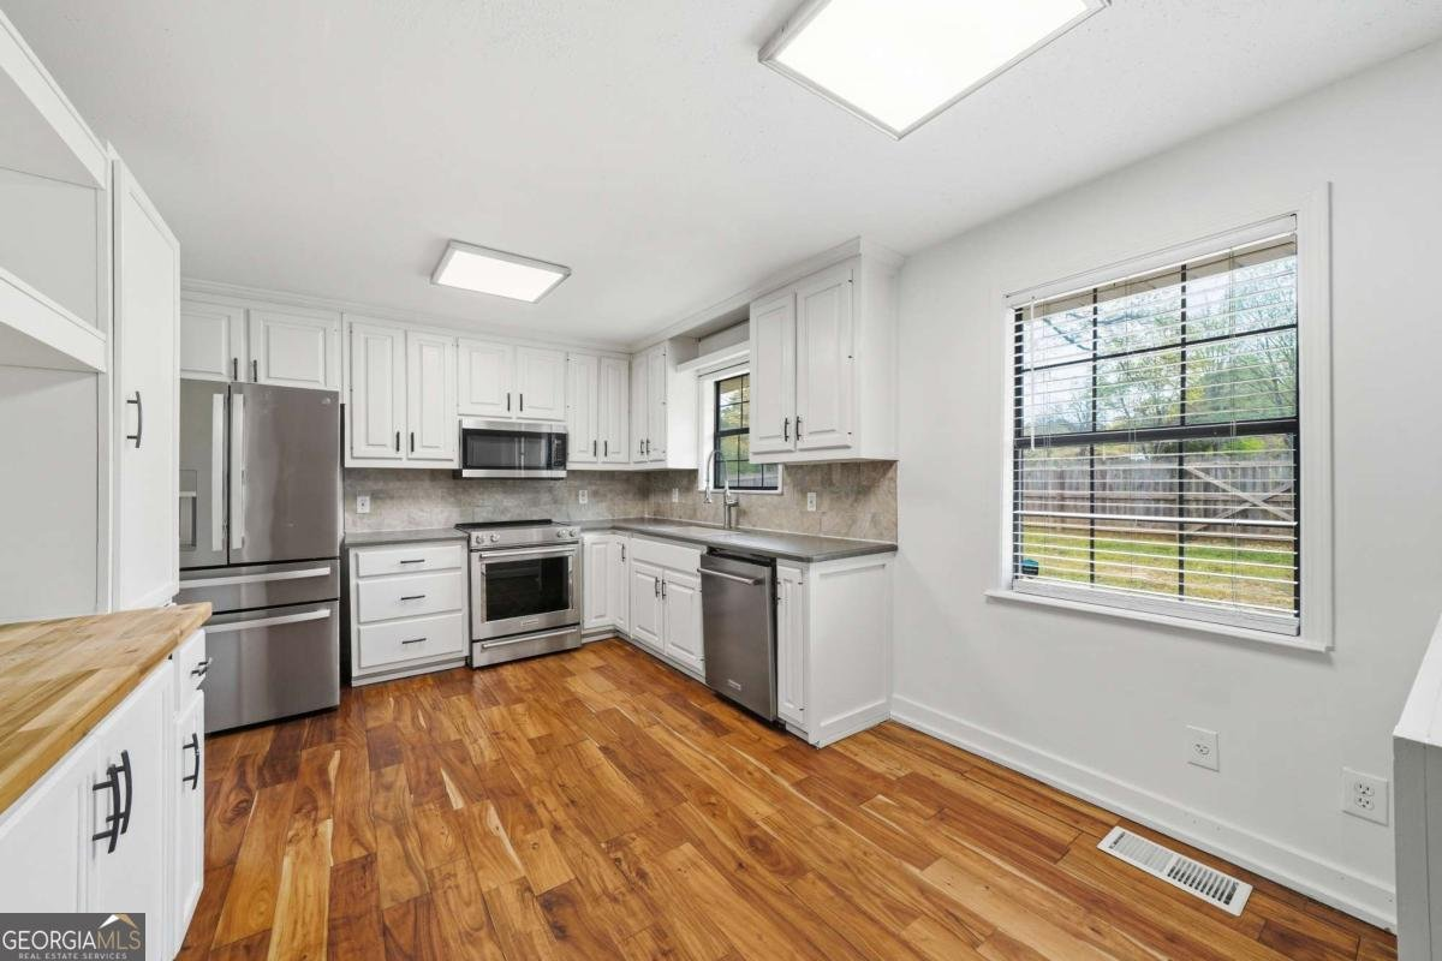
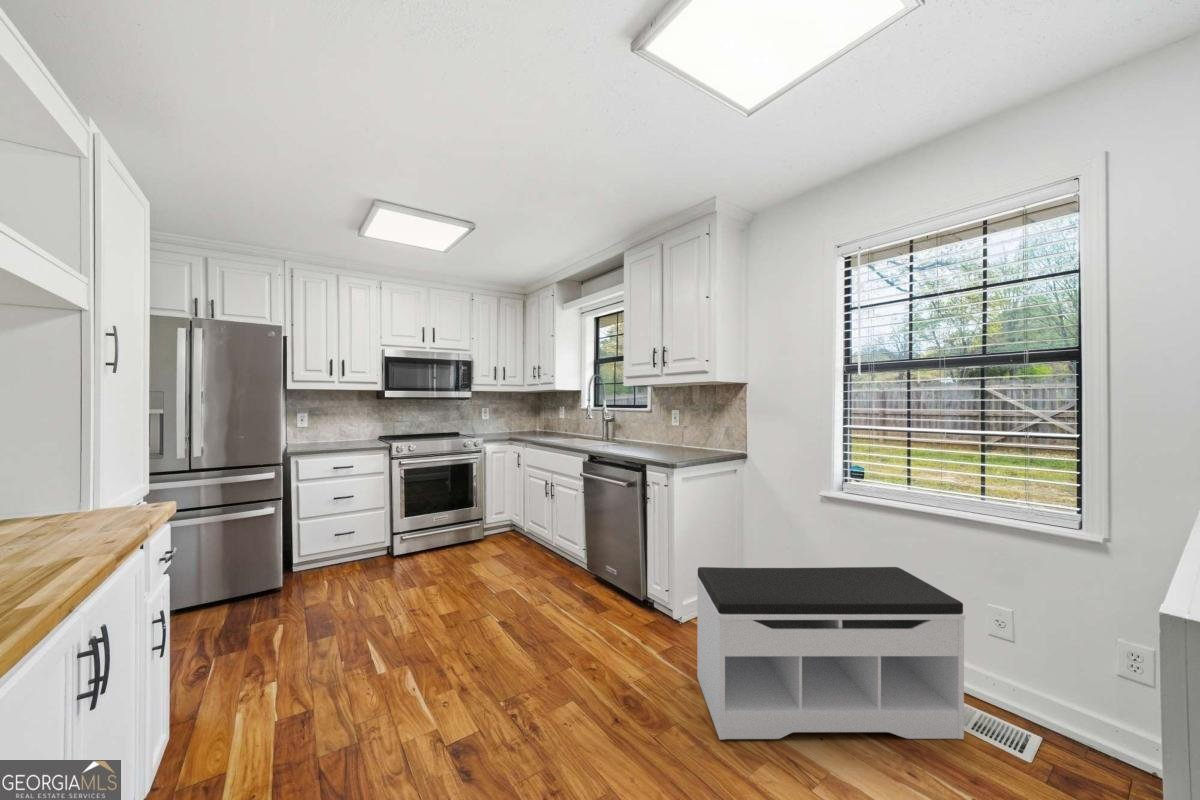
+ bench [696,566,966,741]
